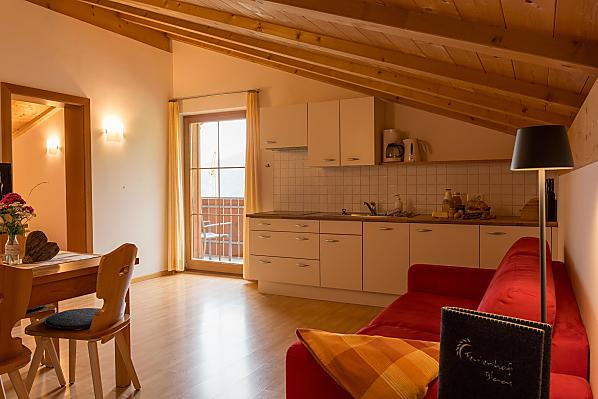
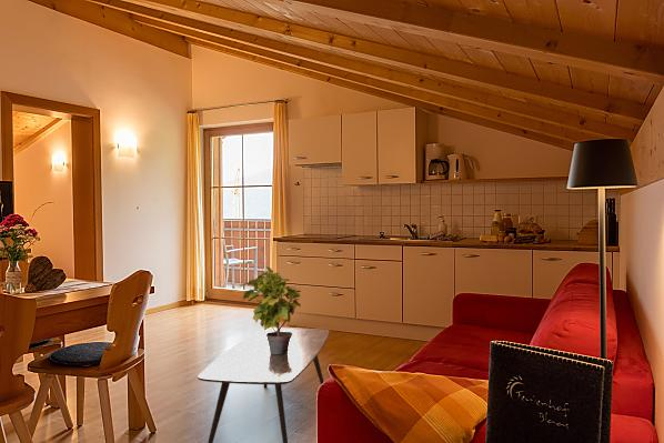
+ coffee table [197,326,331,443]
+ potted plant [238,265,302,354]
